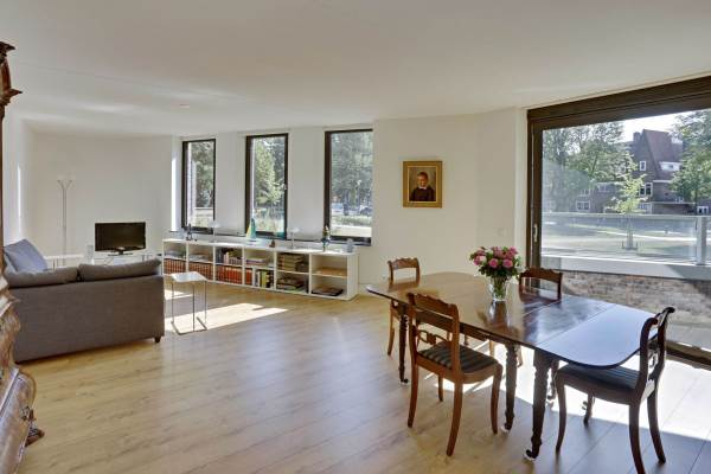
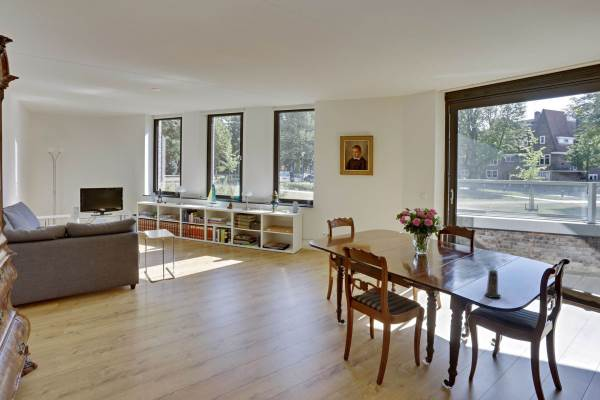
+ candle [484,269,502,299]
